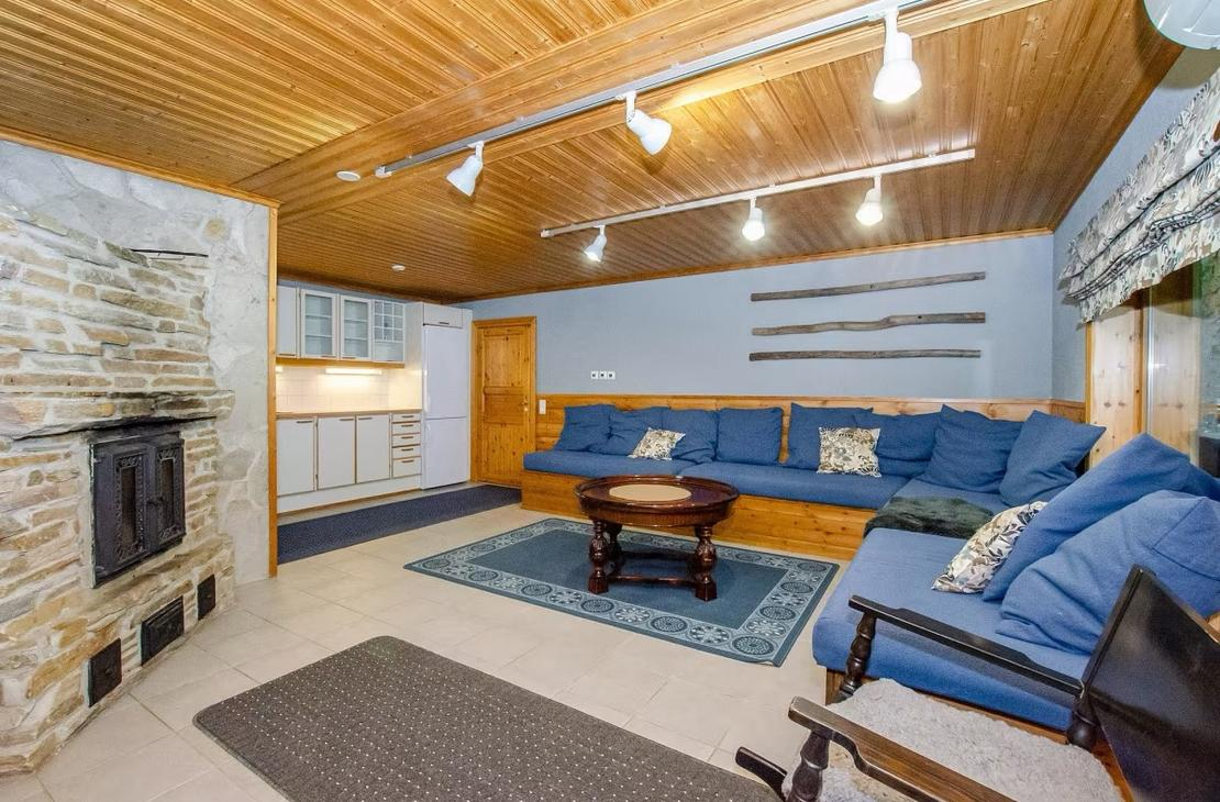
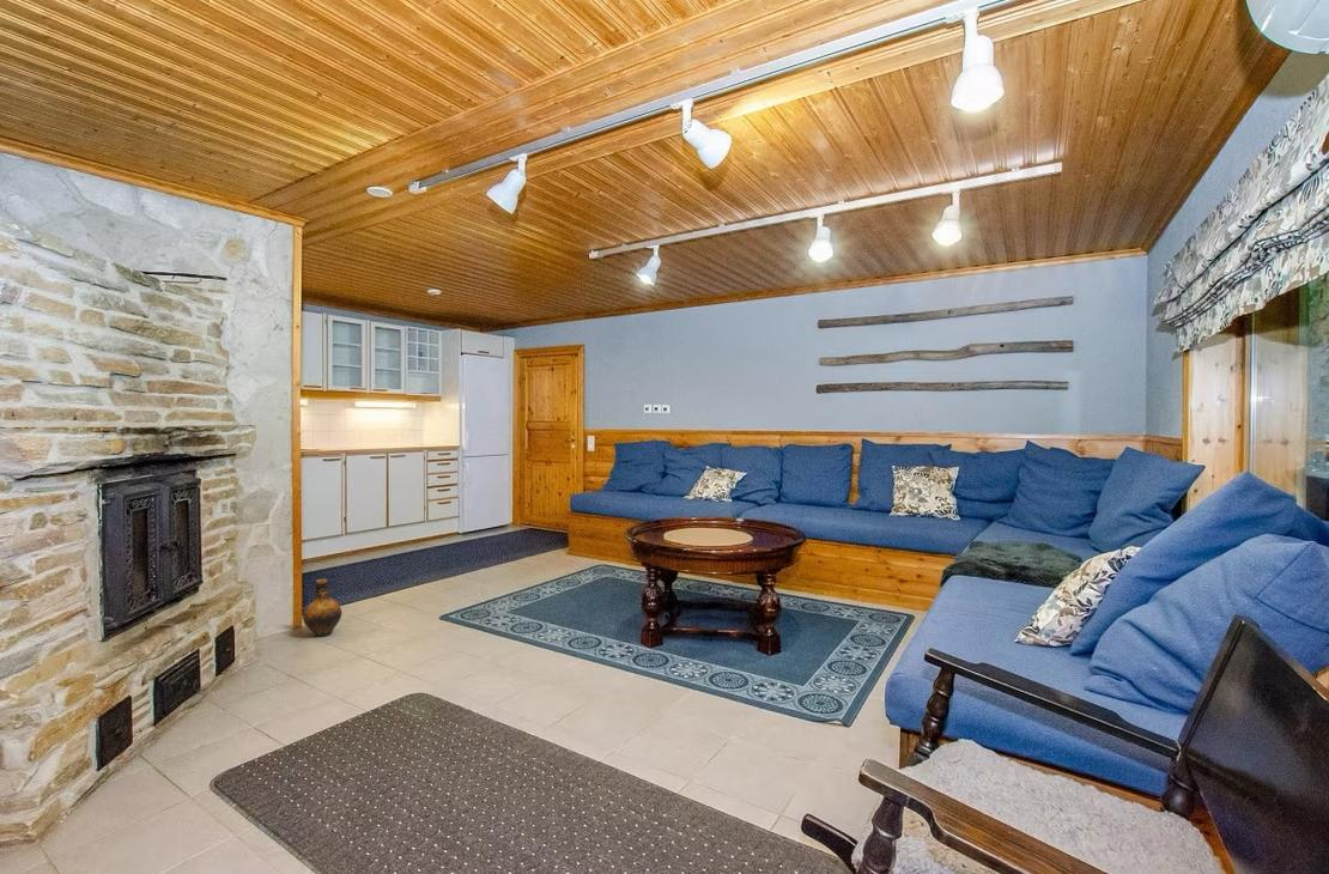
+ ceramic jug [302,578,342,638]
